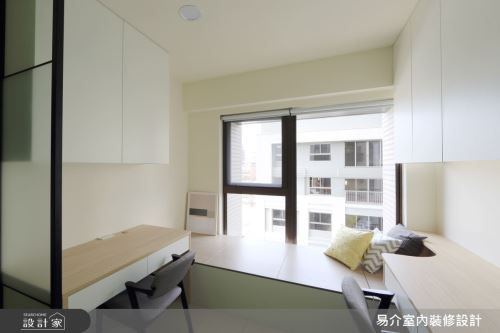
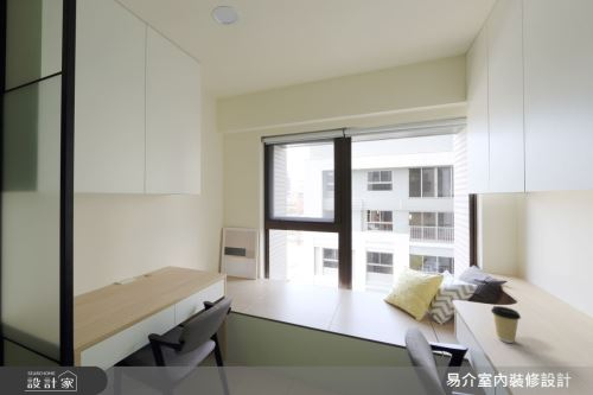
+ coffee cup [490,305,522,344]
